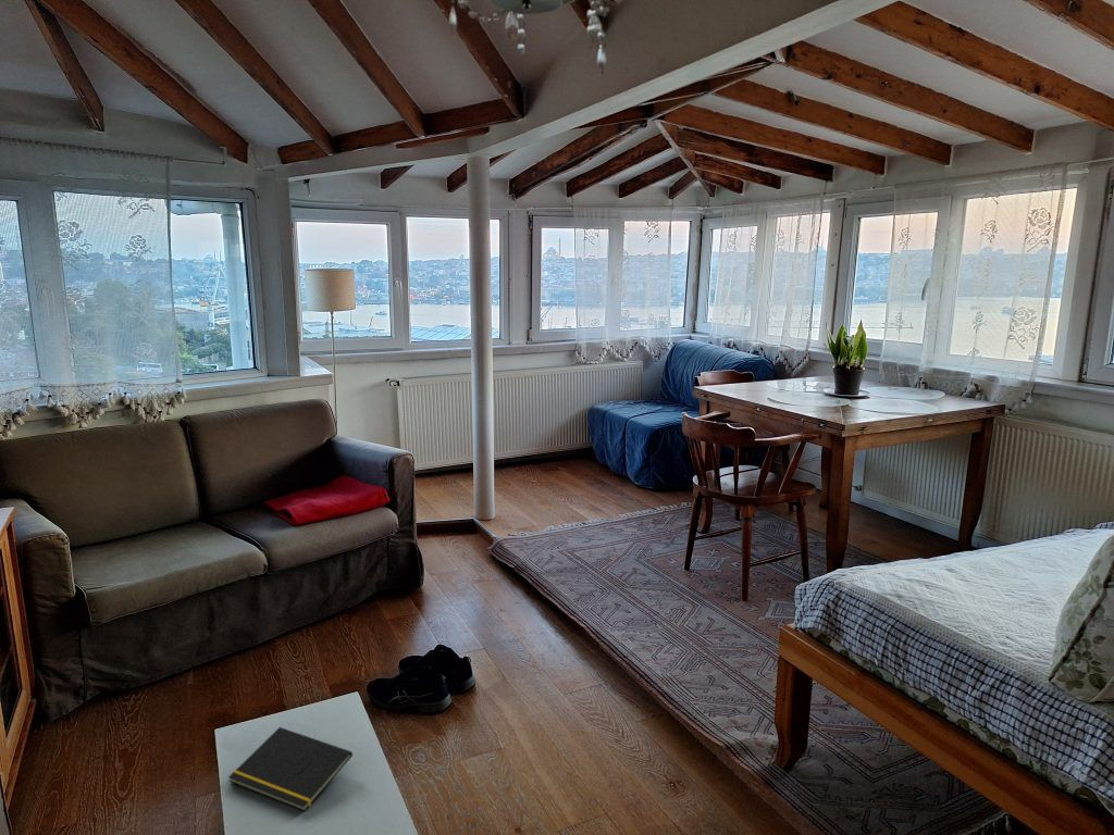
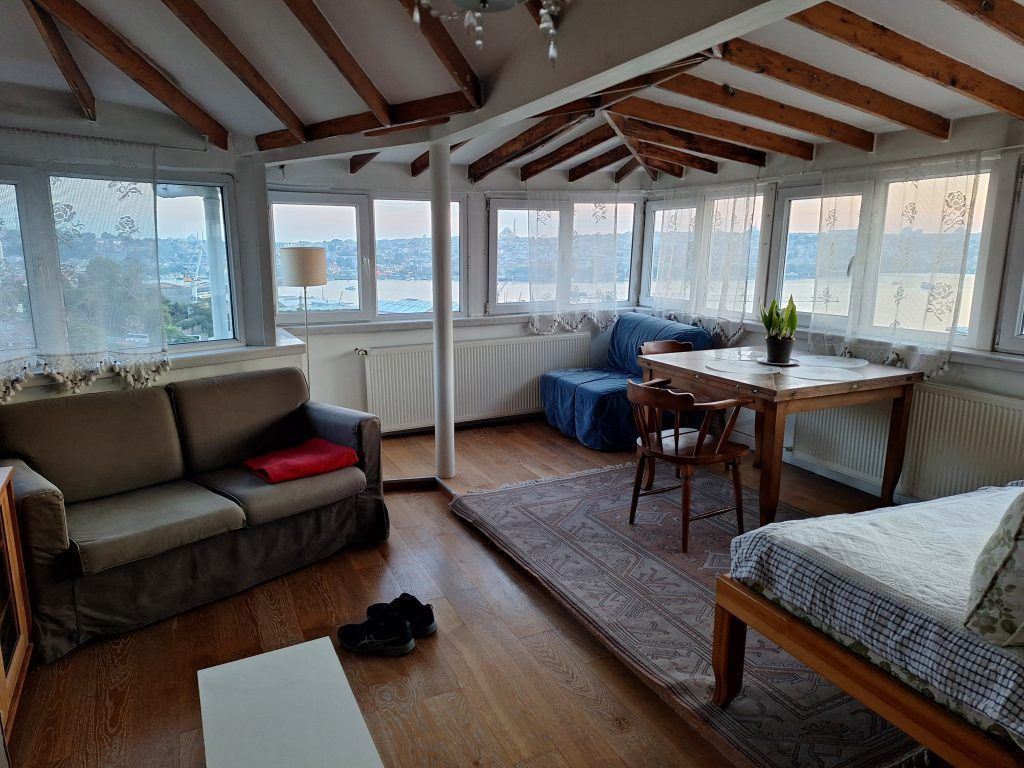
- notepad [227,726,354,812]
